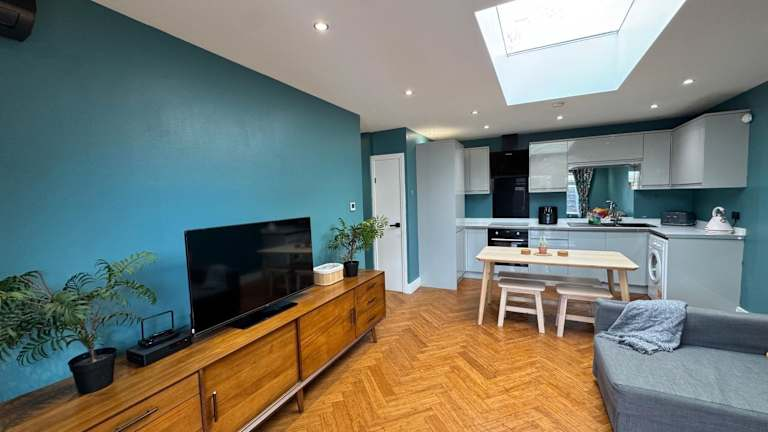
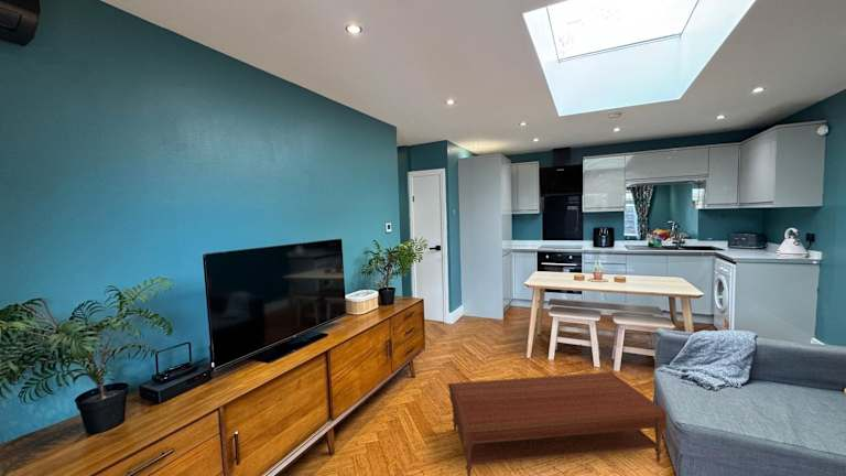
+ coffee table [447,371,668,476]
